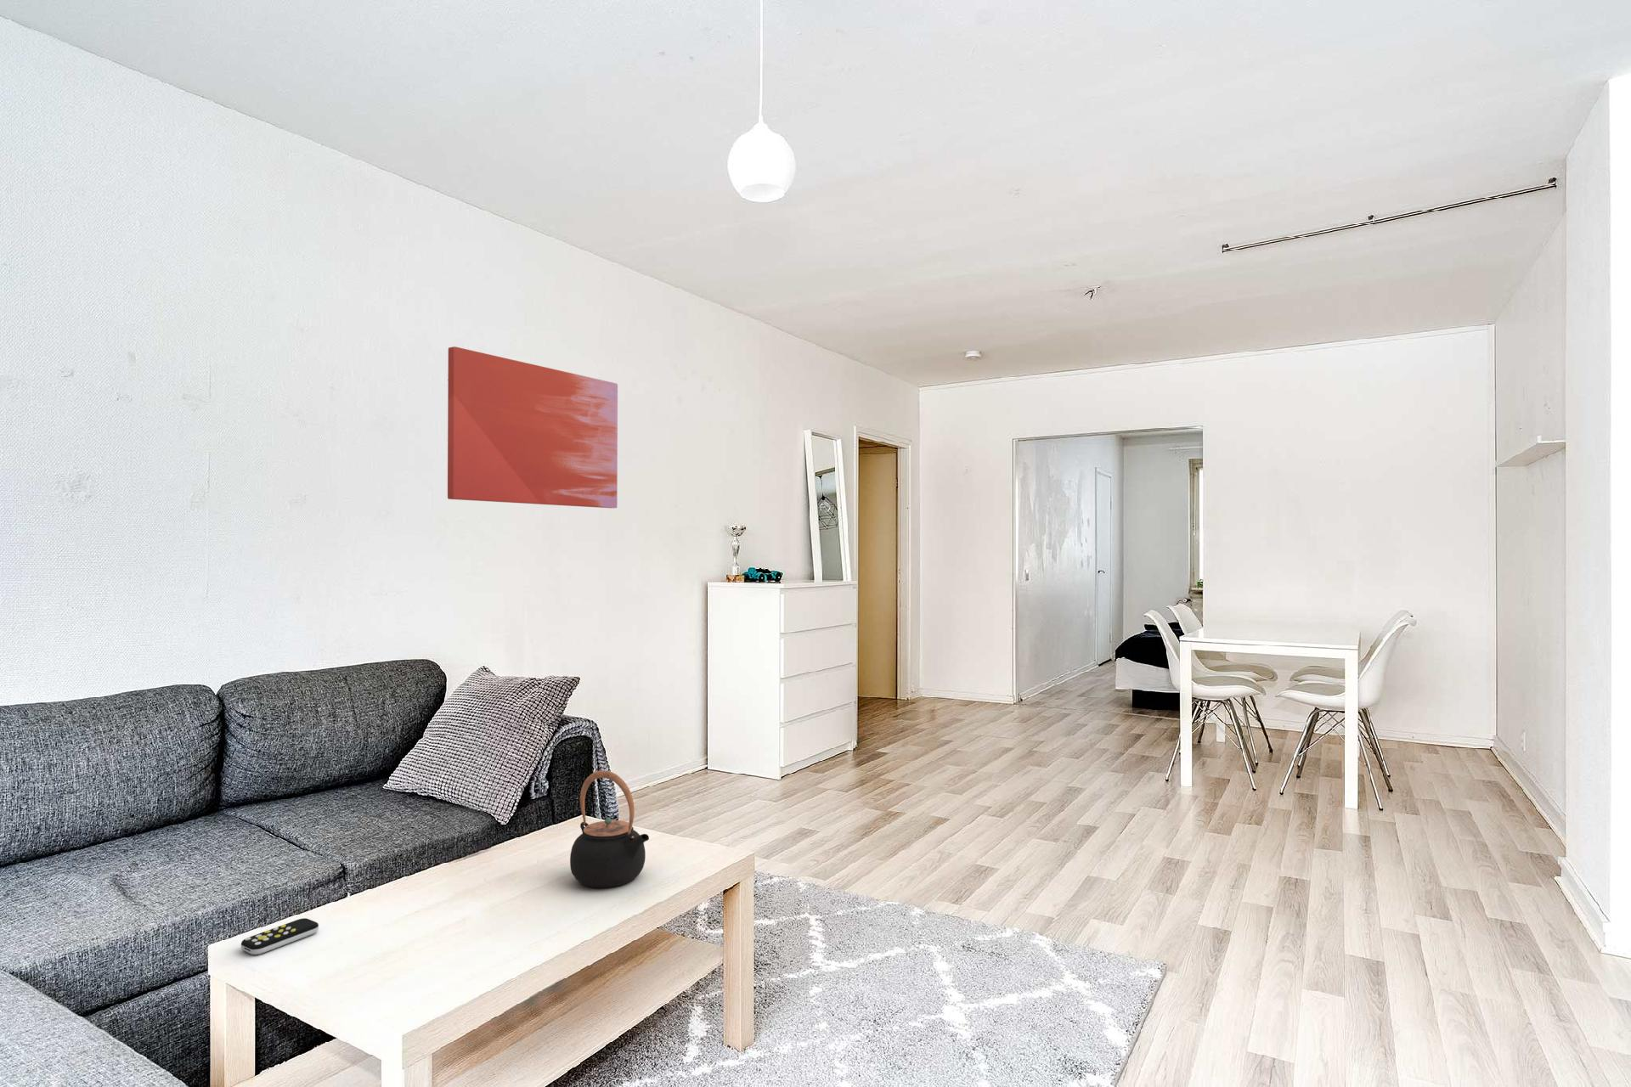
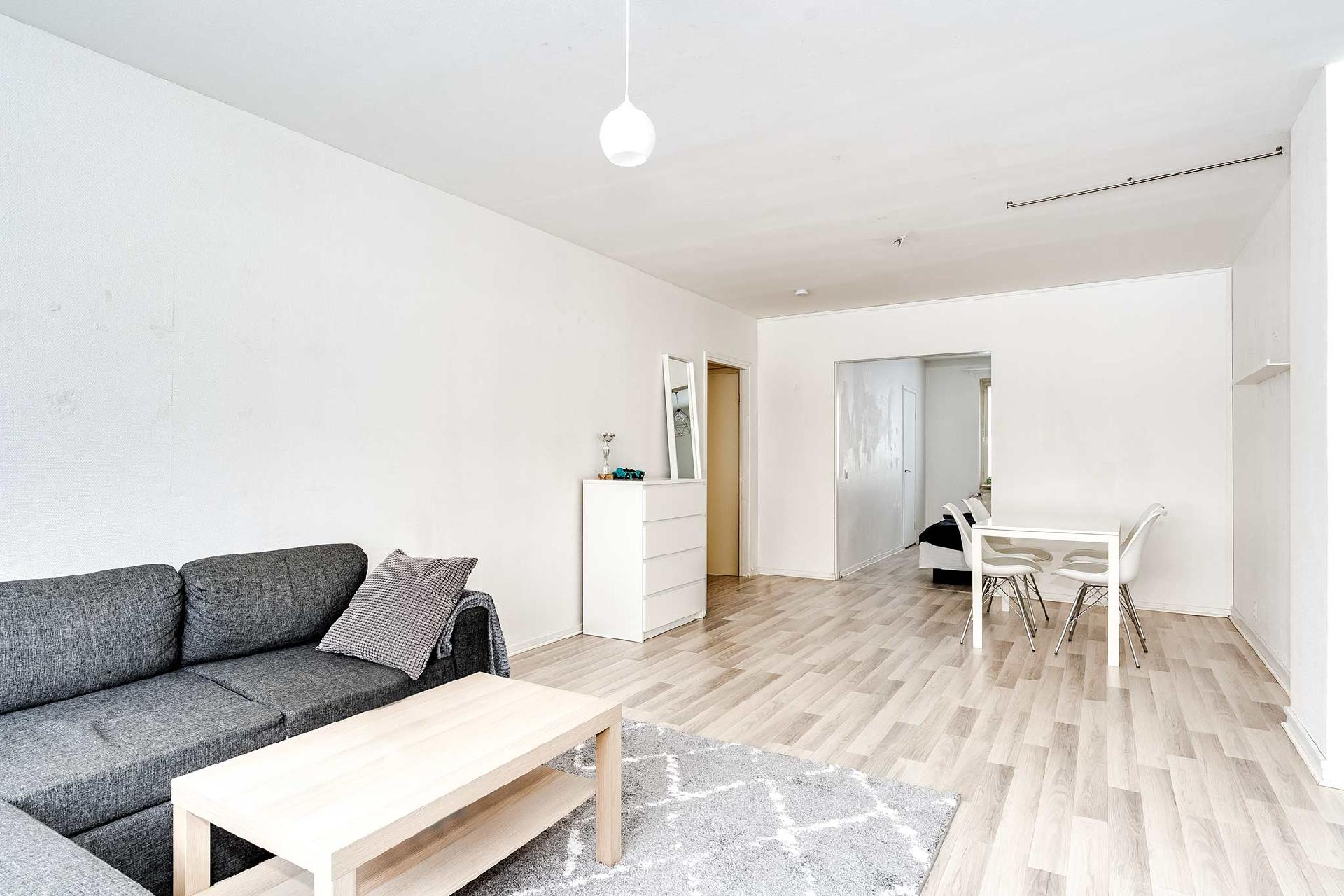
- teapot [569,769,649,889]
- wall art [447,346,619,508]
- remote control [240,917,319,955]
